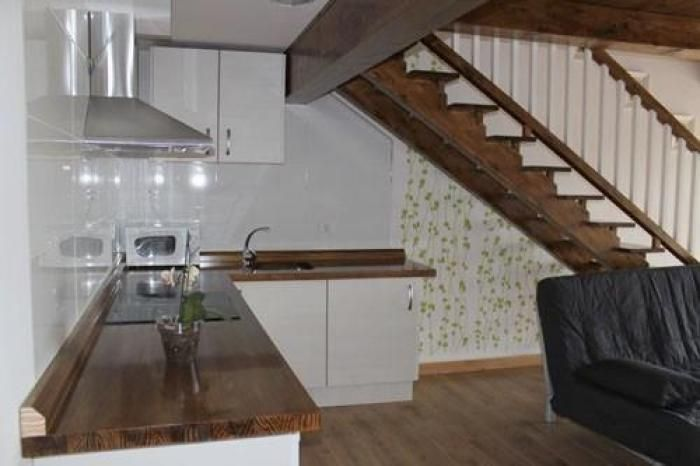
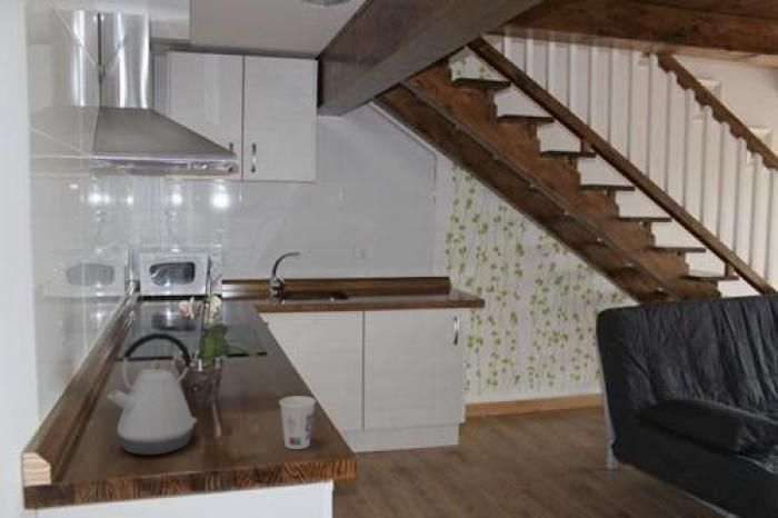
+ kettle [107,331,198,456]
+ cup [278,395,317,450]
